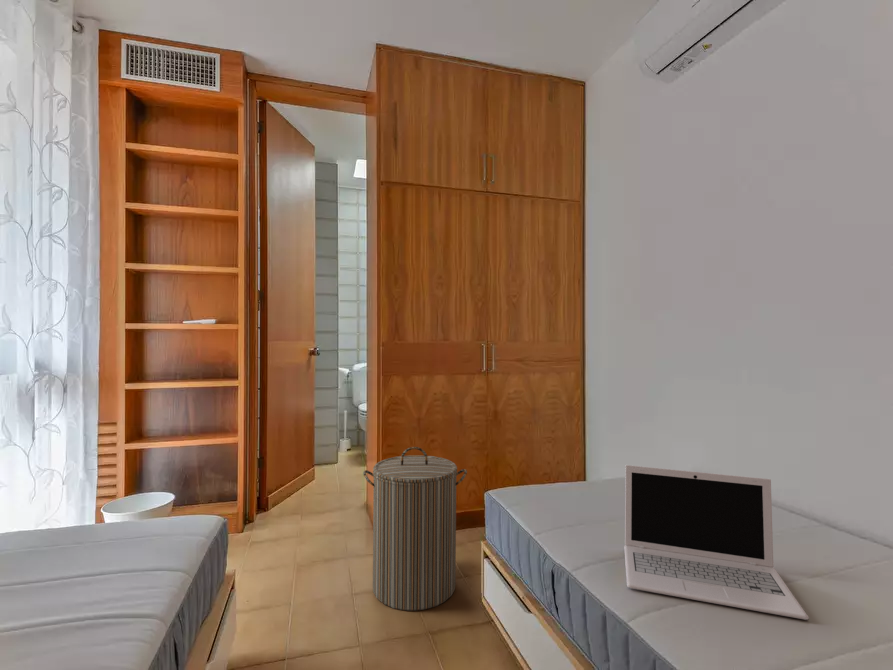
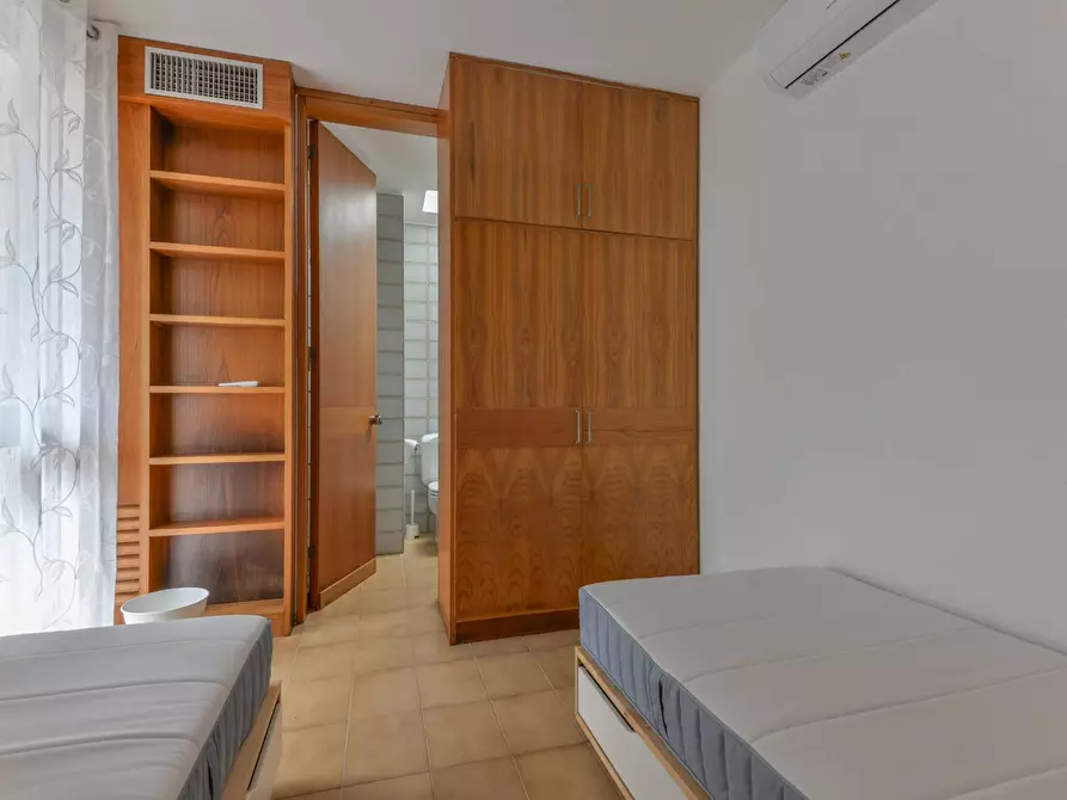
- laptop [623,464,810,621]
- laundry hamper [362,446,468,612]
